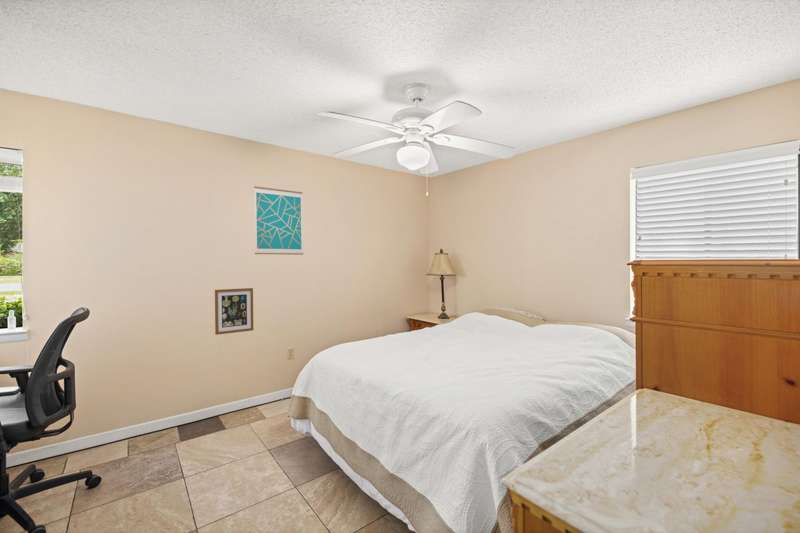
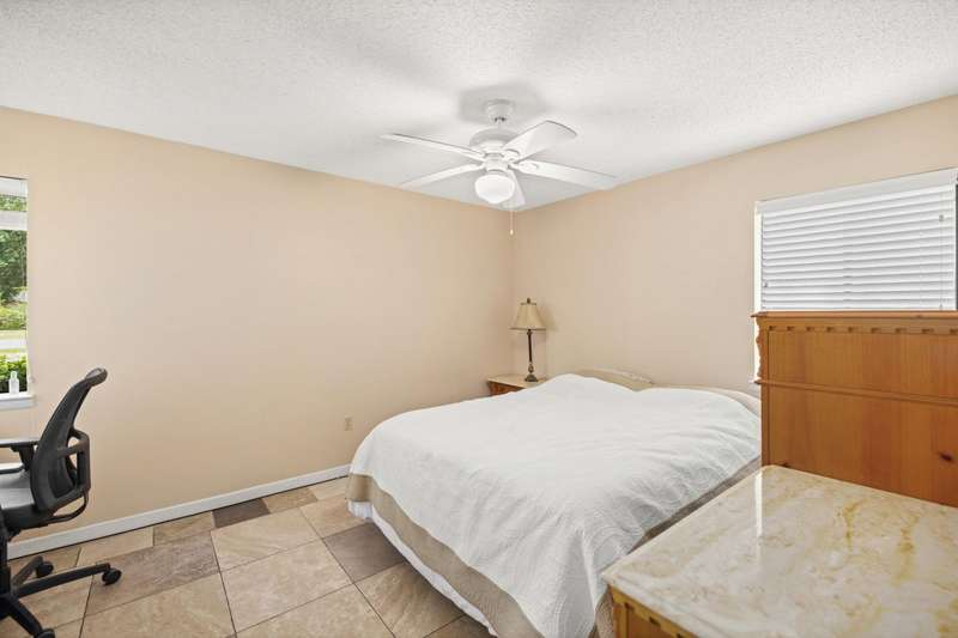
- wall art [214,287,254,336]
- wall art [253,185,304,256]
